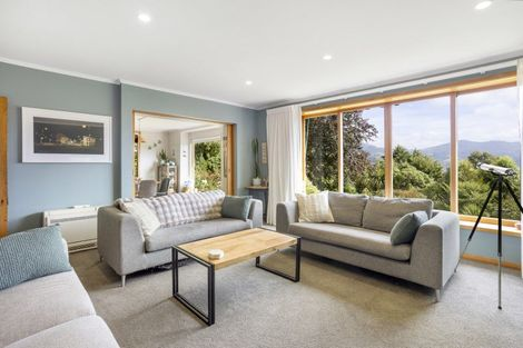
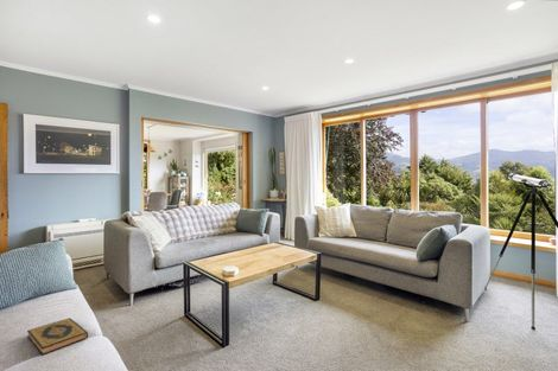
+ hardback book [26,316,89,357]
